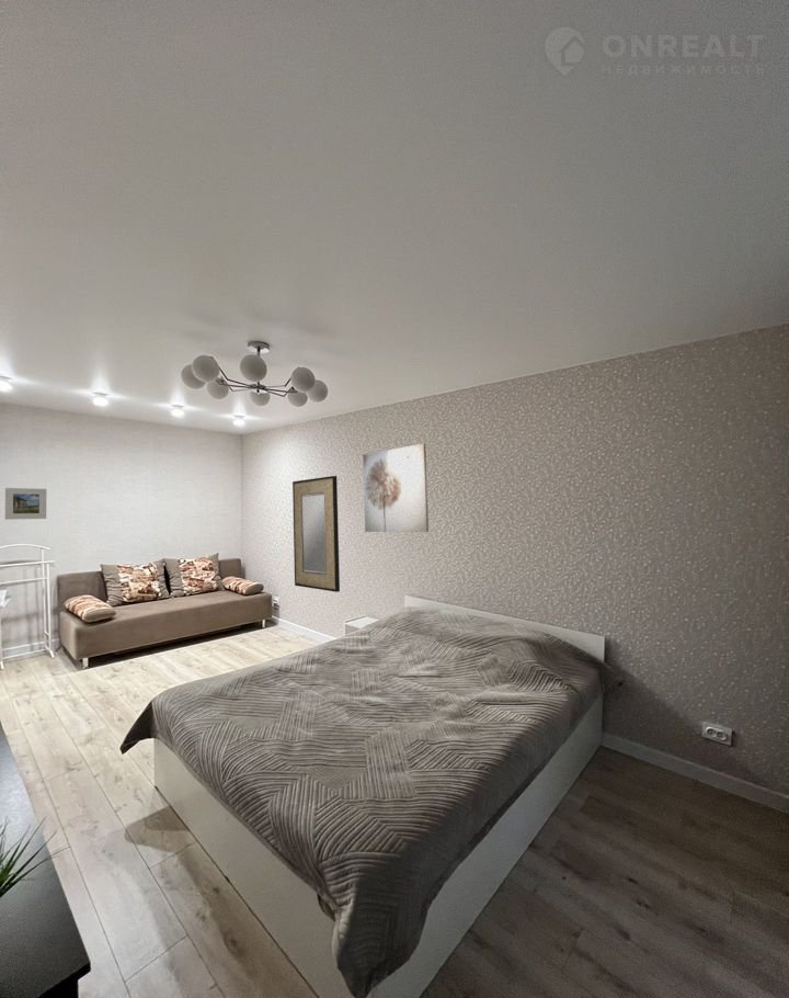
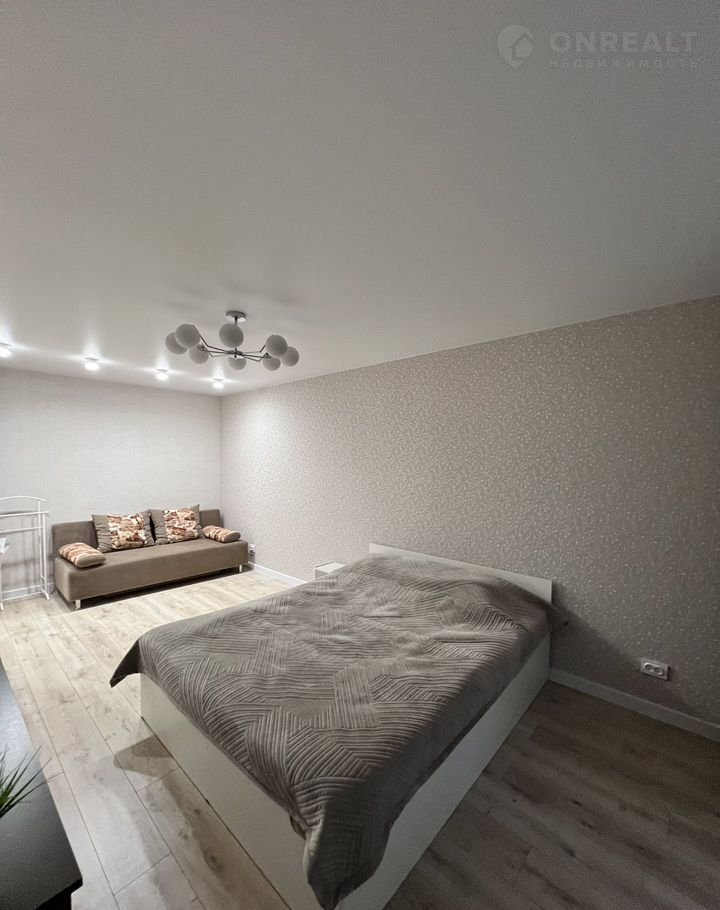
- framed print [4,487,47,521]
- home mirror [291,475,341,593]
- wall art [362,443,430,533]
